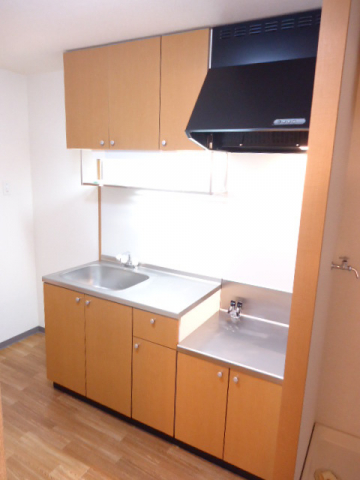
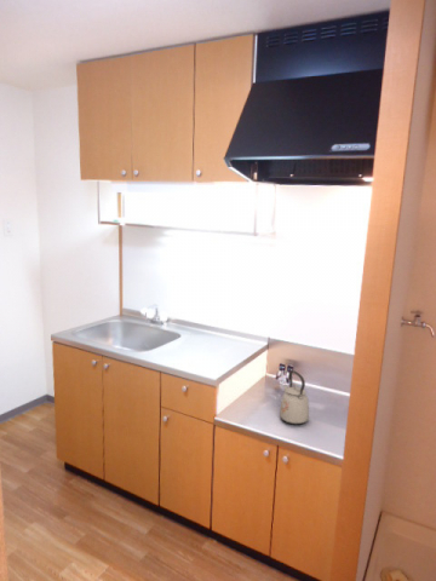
+ kettle [279,370,310,425]
